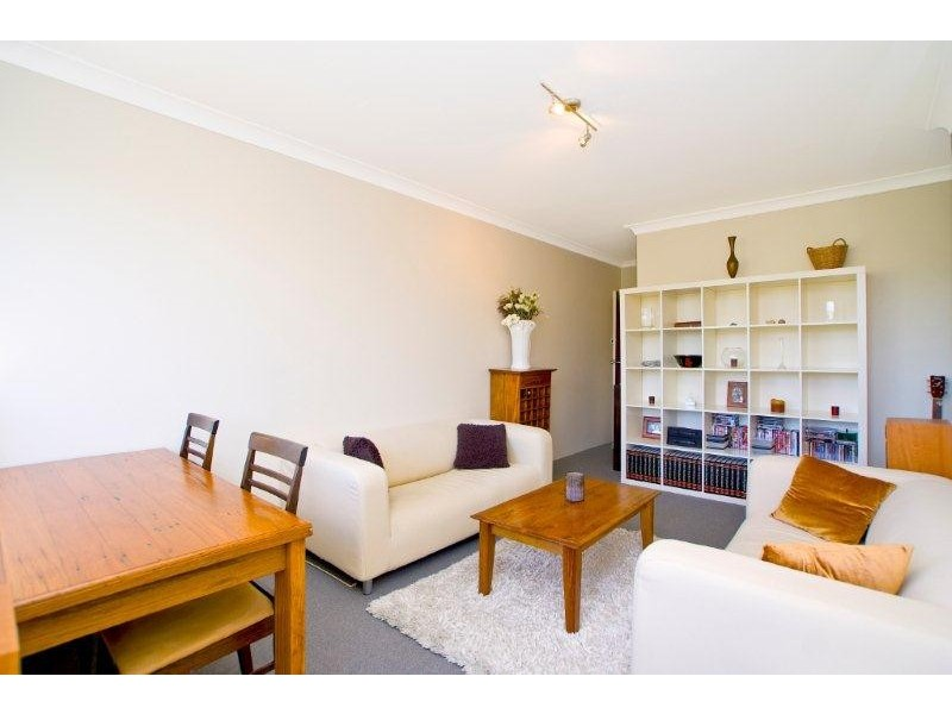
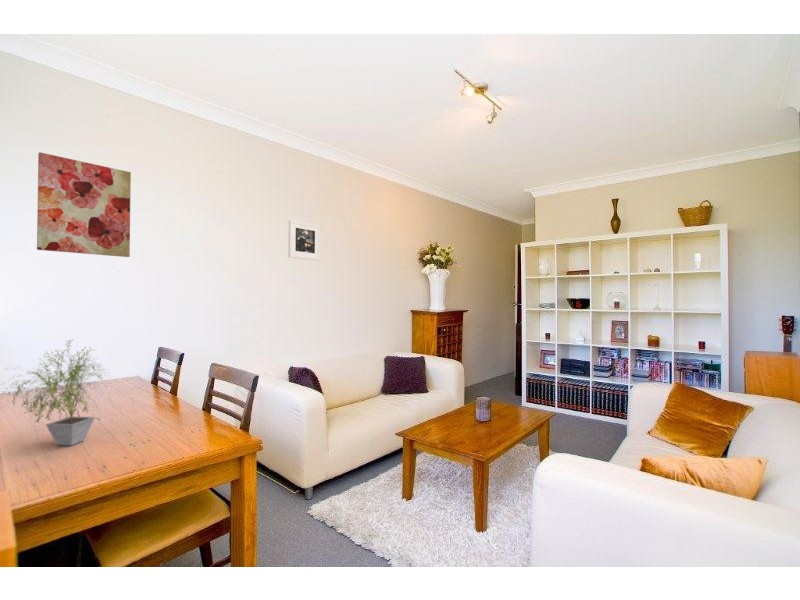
+ potted plant [2,338,109,447]
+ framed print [287,219,322,261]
+ wall art [36,151,132,258]
